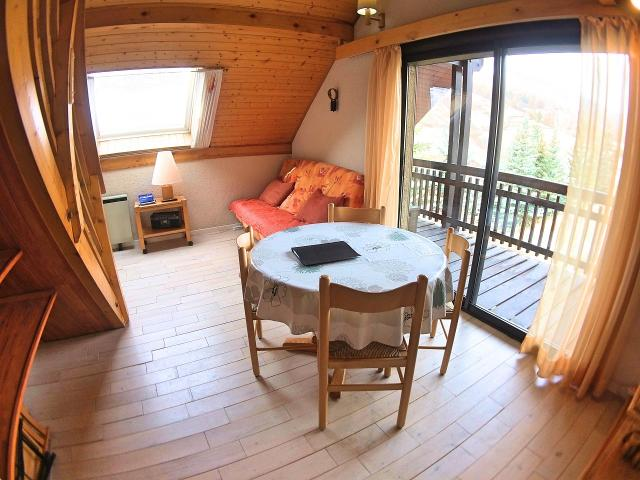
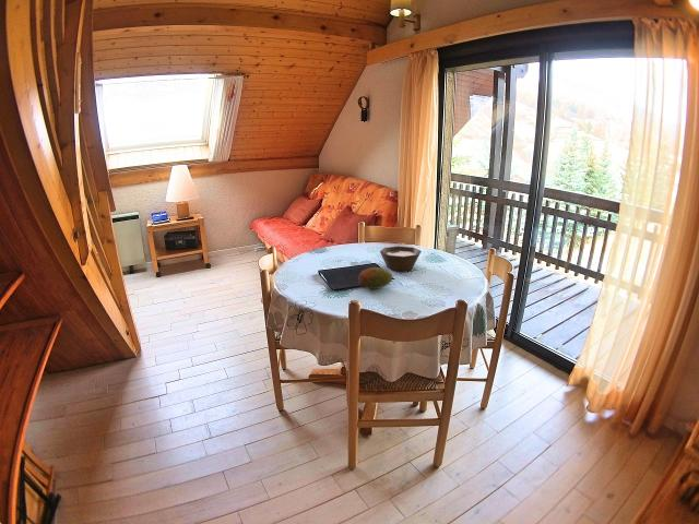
+ bowl [379,245,423,272]
+ fruit [357,266,393,290]
